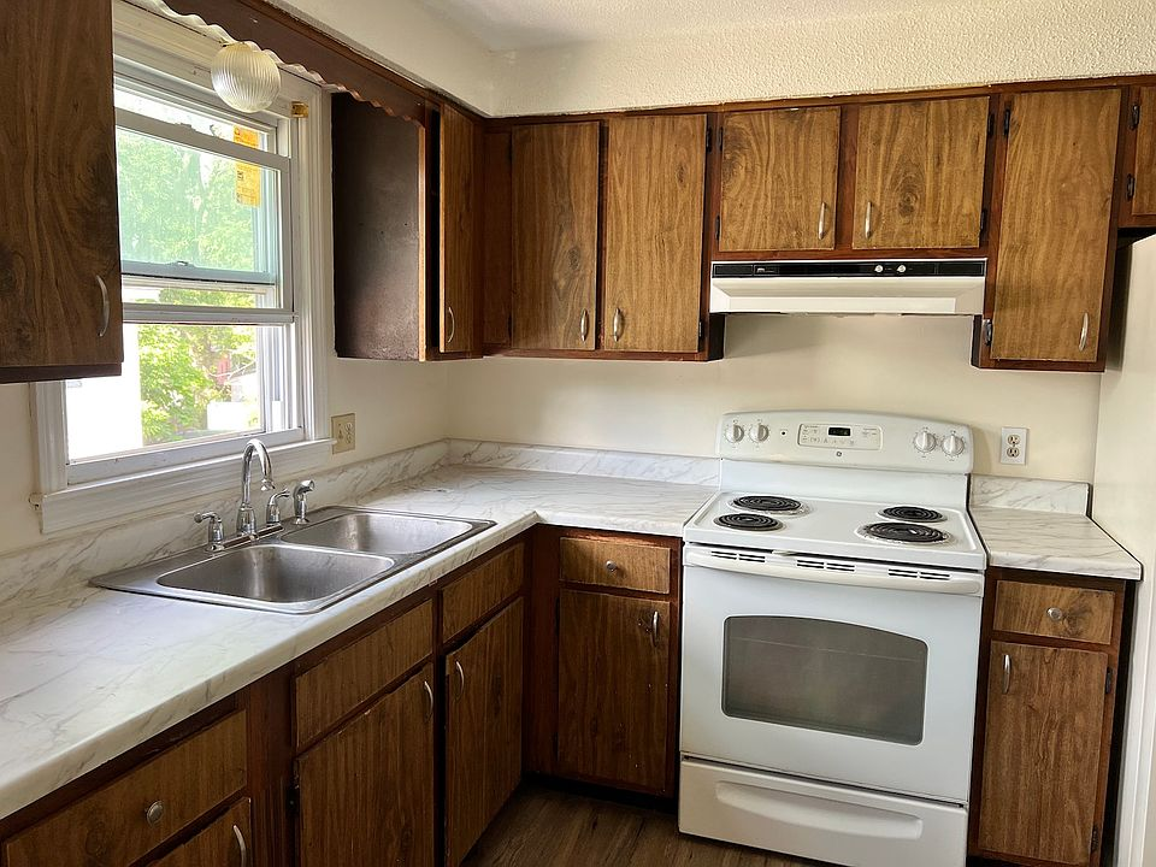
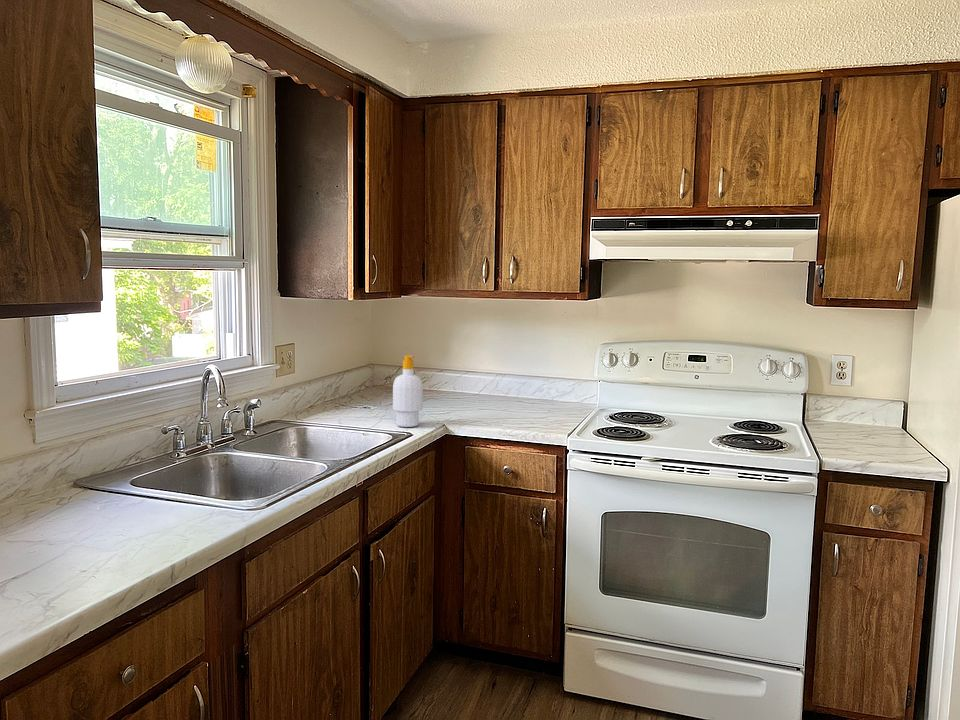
+ soap bottle [392,354,424,428]
